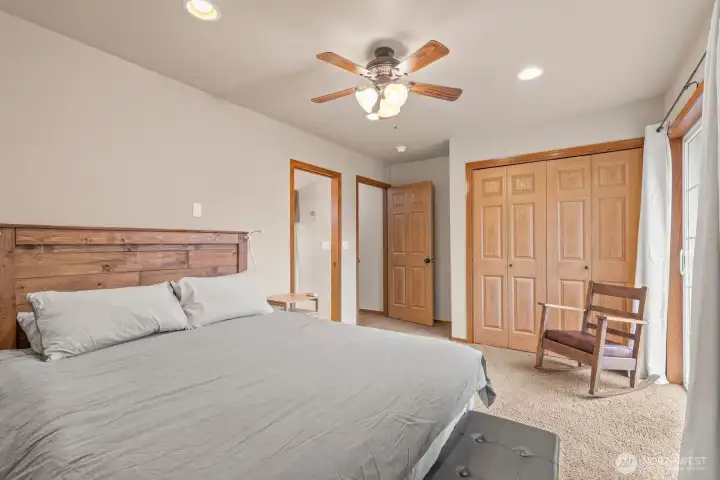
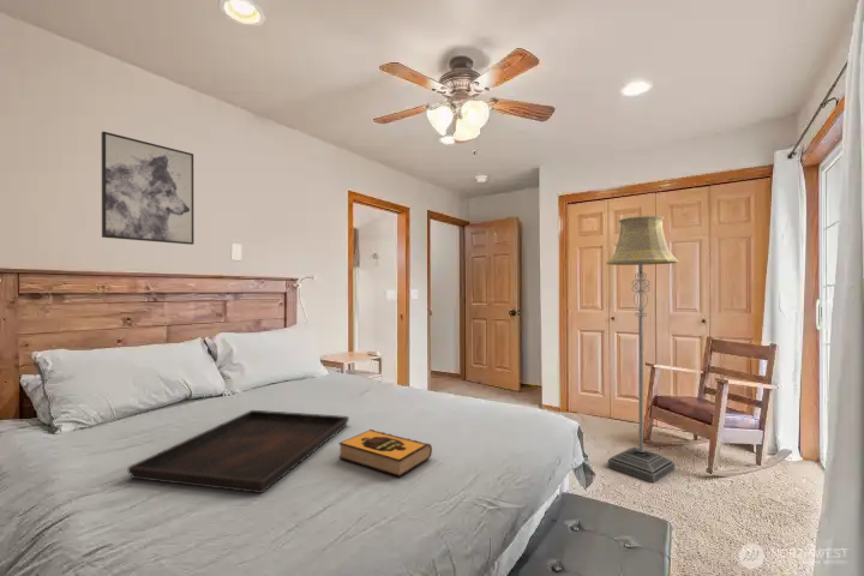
+ serving tray [127,409,350,494]
+ hardback book [337,428,433,478]
+ floor lamp [605,215,679,484]
+ wall art [101,131,196,246]
